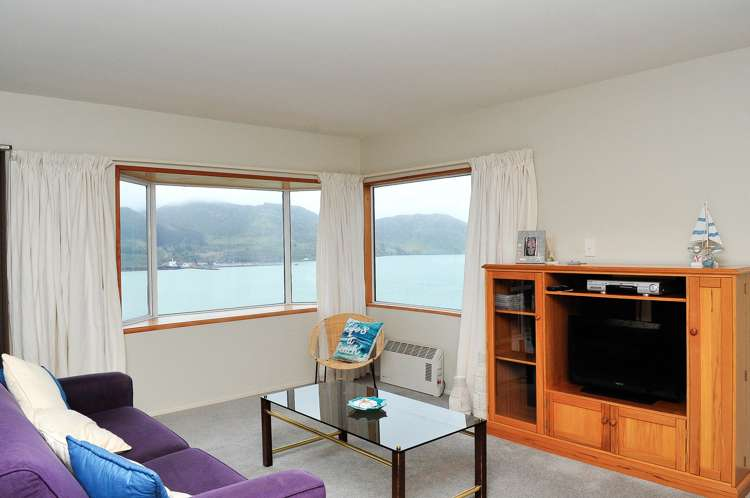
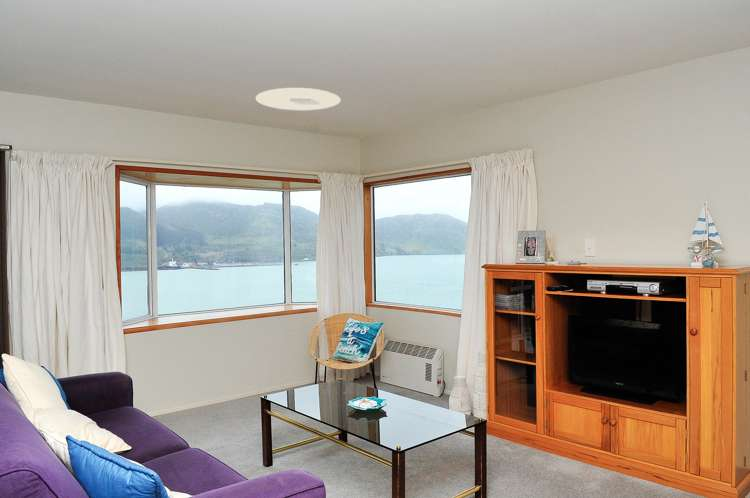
+ ceiling light [255,87,342,111]
